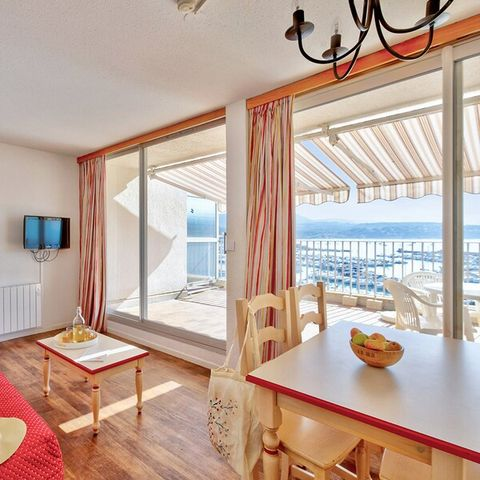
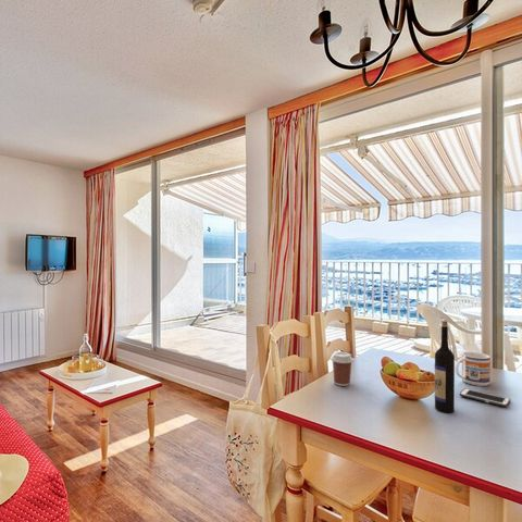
+ mug [455,351,492,387]
+ cell phone [459,387,511,408]
+ wine bottle [434,320,456,413]
+ coffee cup [330,351,355,387]
